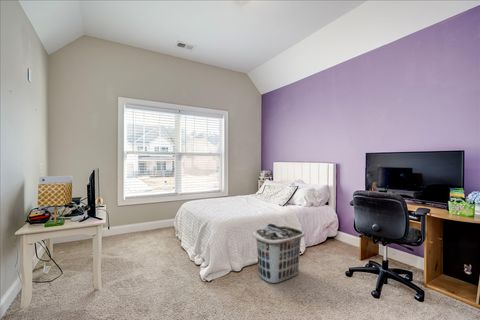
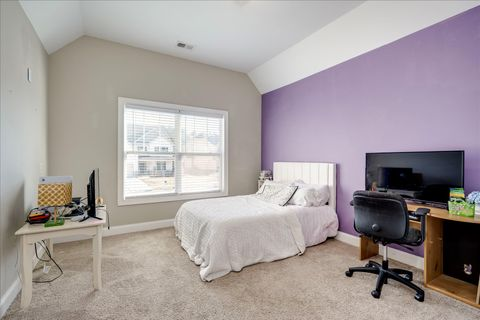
- clothes hamper [252,223,306,284]
